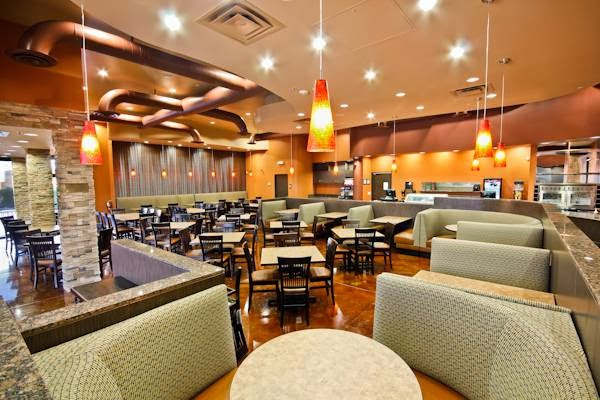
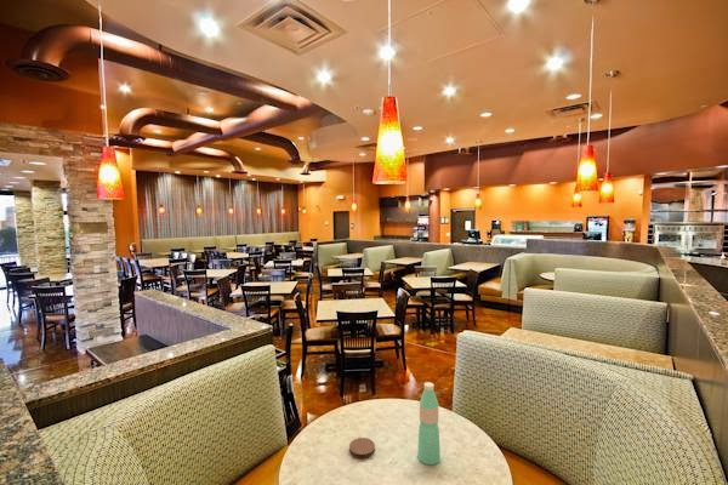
+ coaster [348,436,376,460]
+ water bottle [416,381,442,466]
